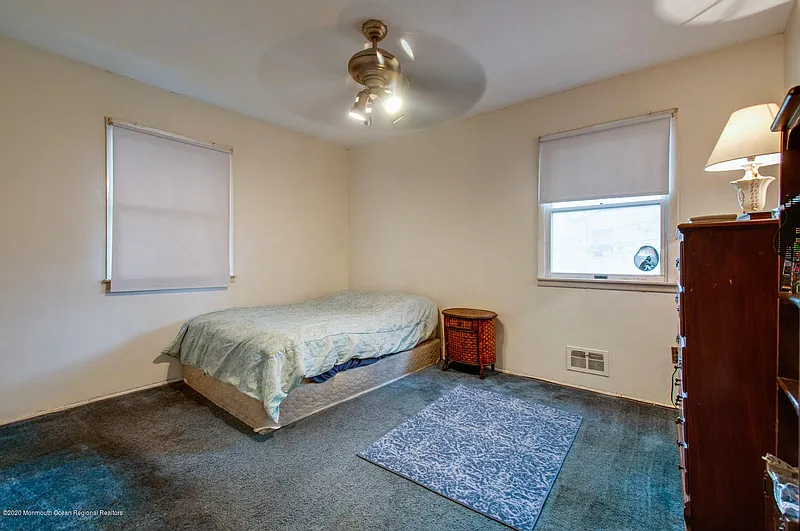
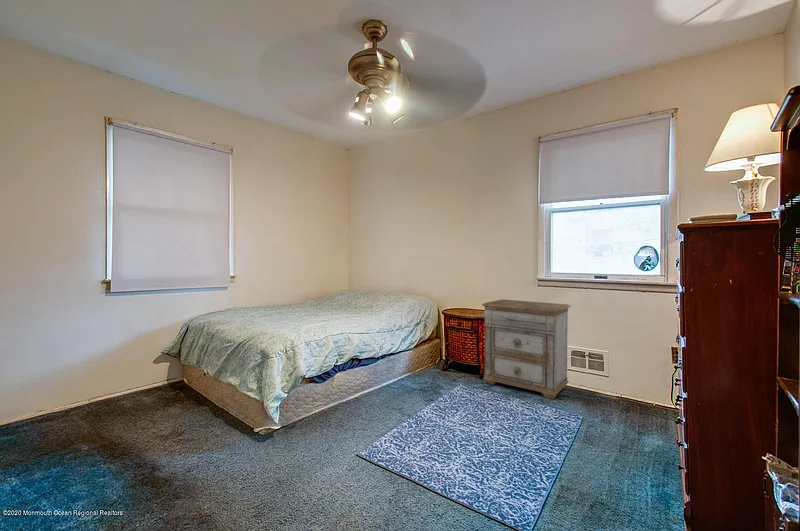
+ nightstand [481,298,572,400]
